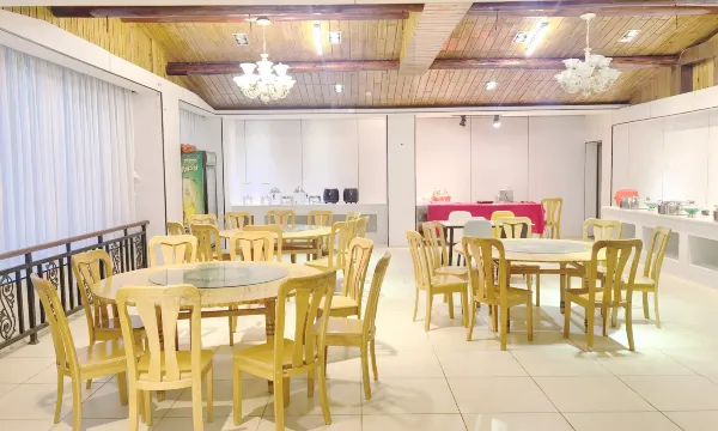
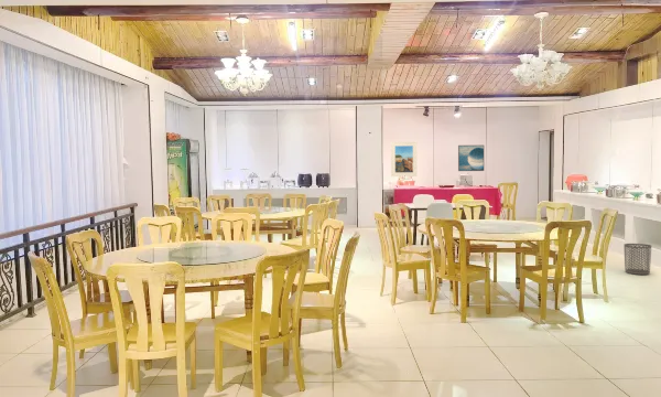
+ waste bin [622,243,652,276]
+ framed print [457,144,485,172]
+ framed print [390,141,418,178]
